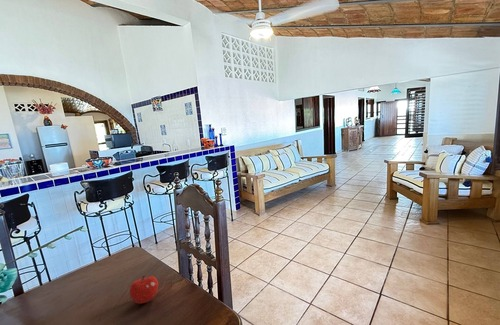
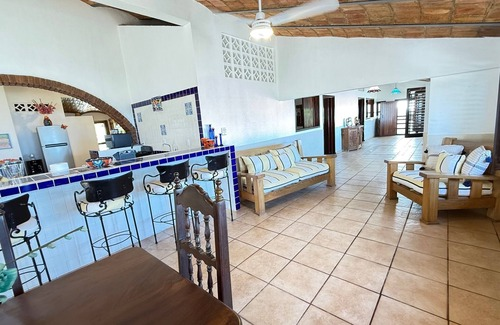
- fruit [129,275,159,305]
